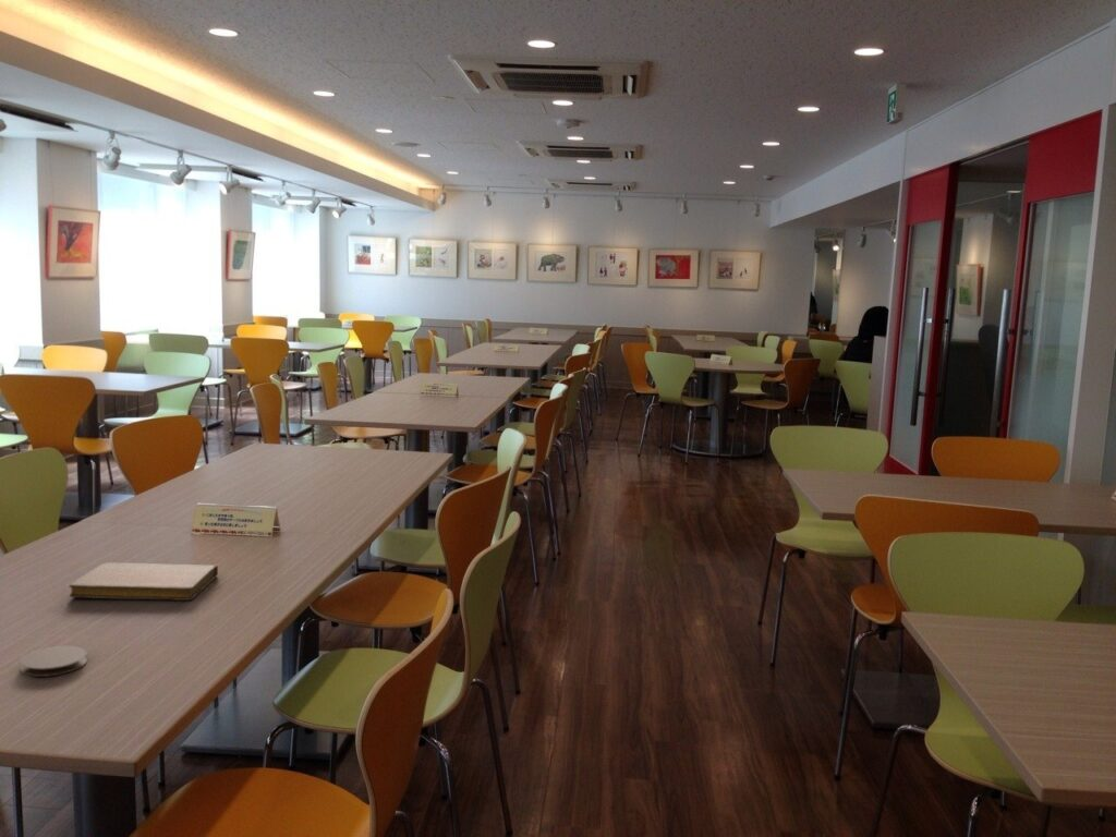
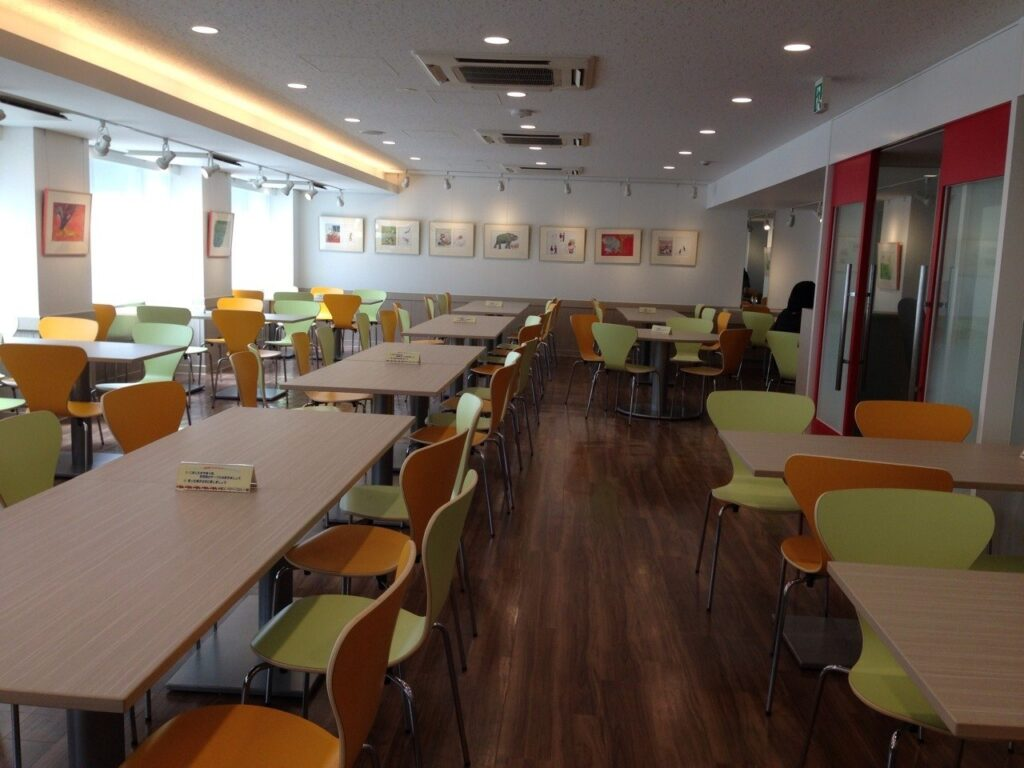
- coaster [19,645,88,678]
- notebook [69,561,219,602]
